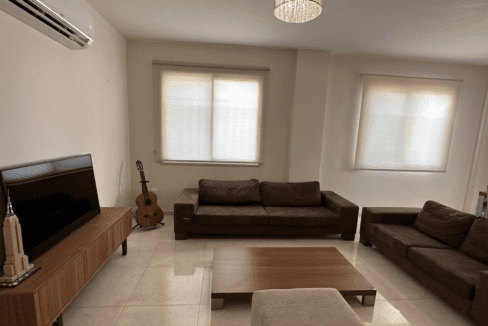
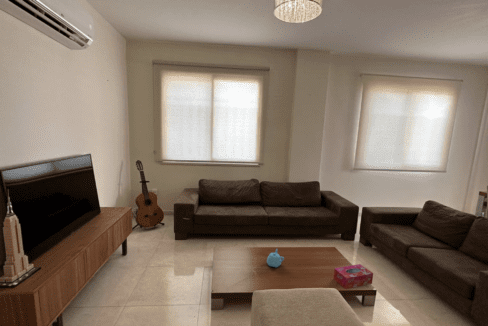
+ tissue box [333,263,374,290]
+ teapot [266,248,285,268]
